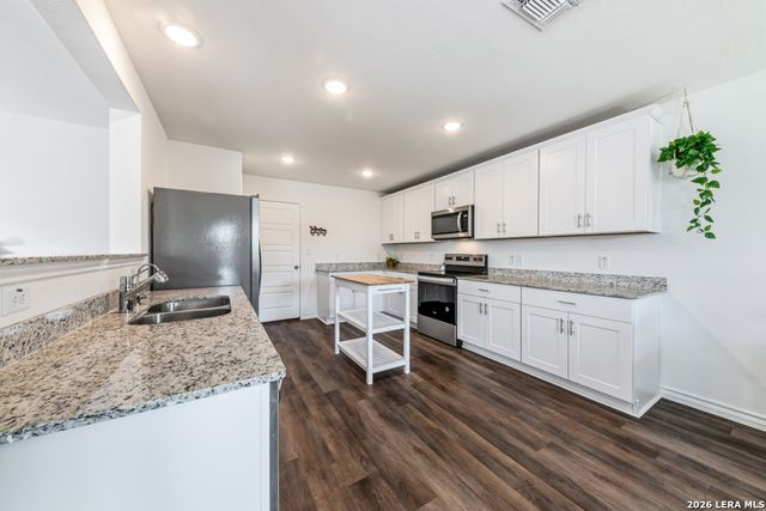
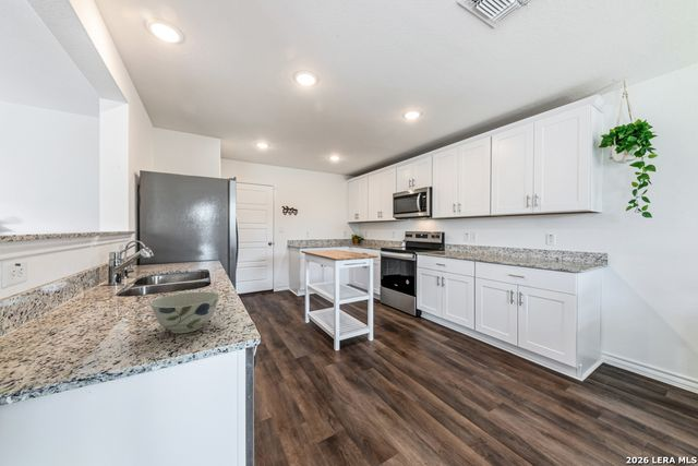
+ bowl [149,290,220,334]
